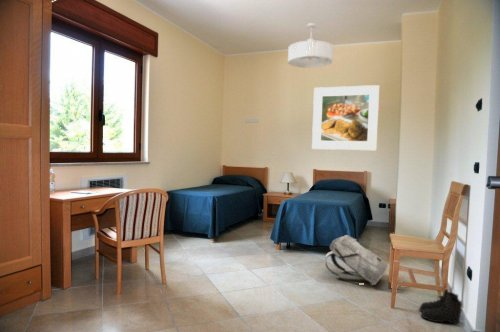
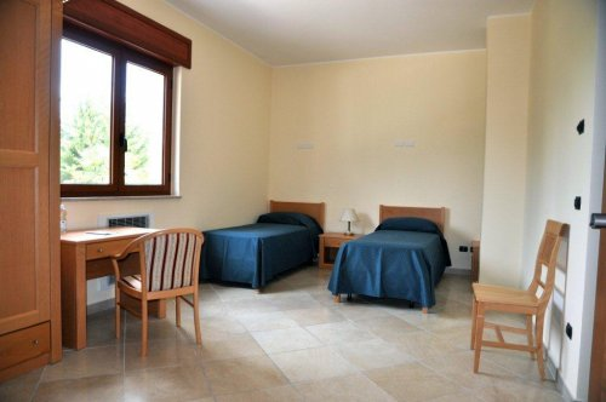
- backpack [324,234,388,286]
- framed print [311,84,380,151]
- boots [418,288,464,325]
- ceiling light fixture [287,22,334,69]
